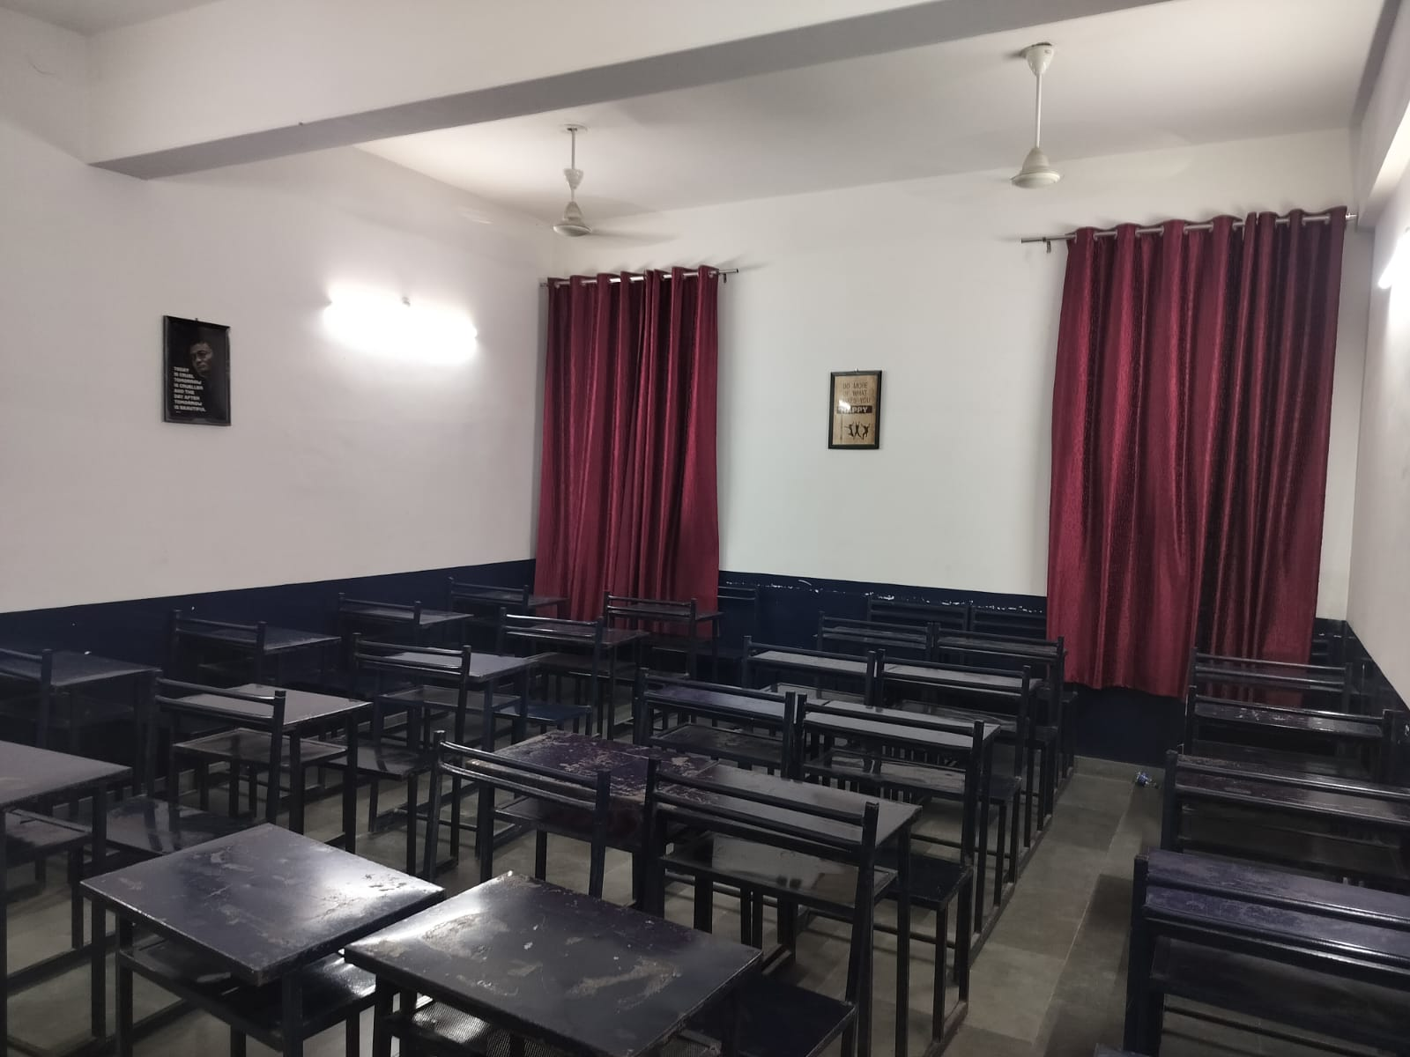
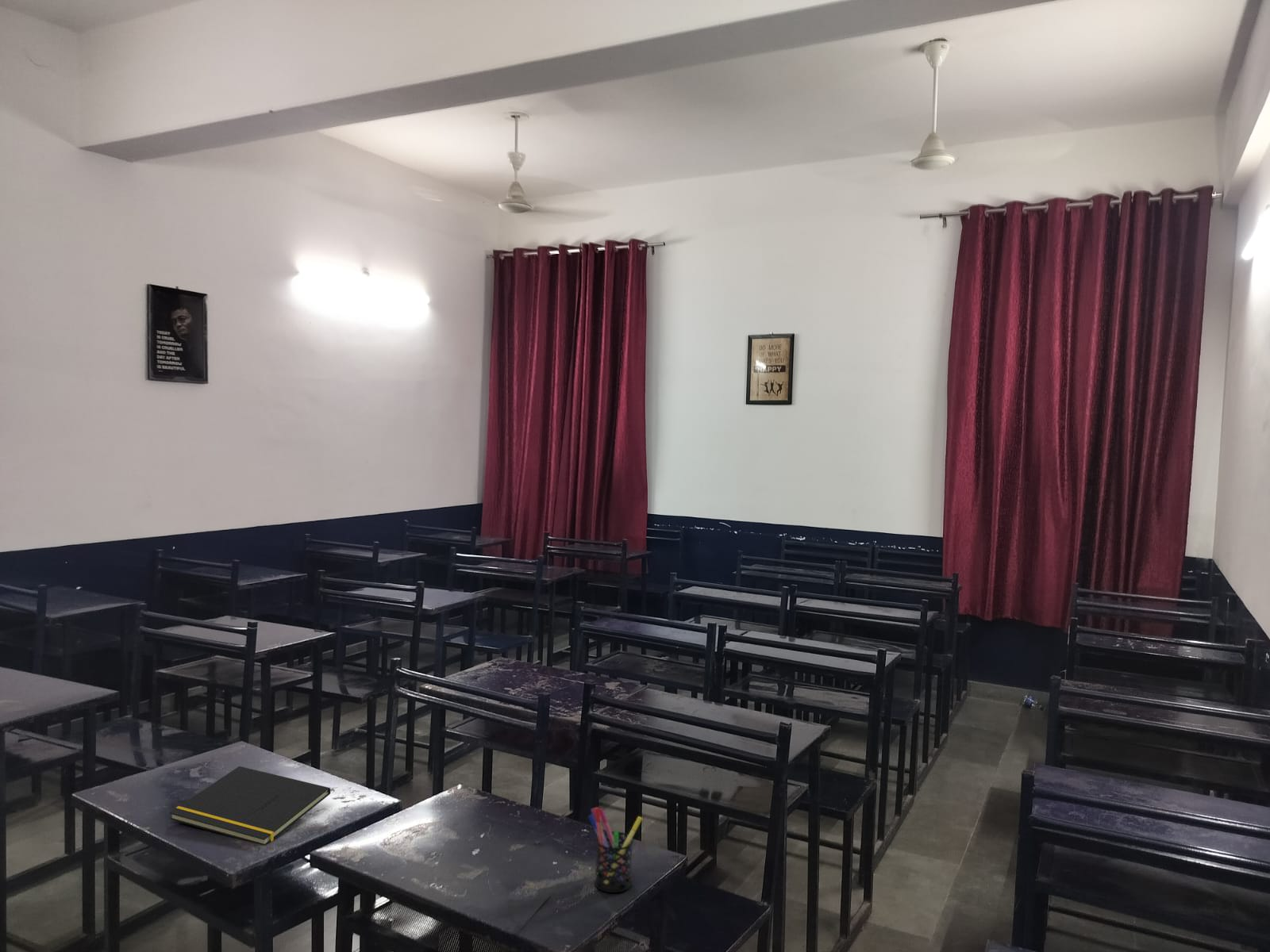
+ notepad [168,766,331,846]
+ pen holder [587,807,643,893]
